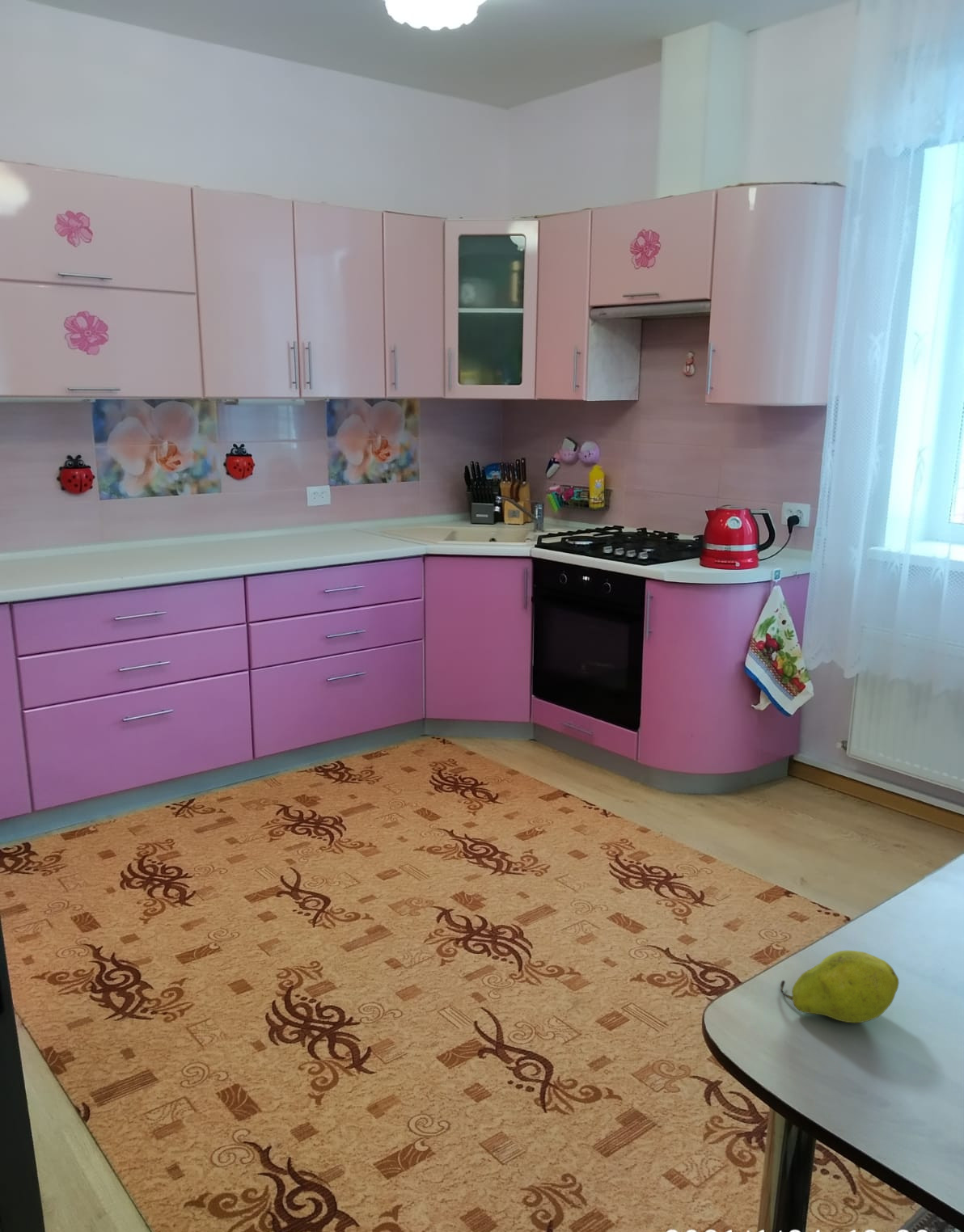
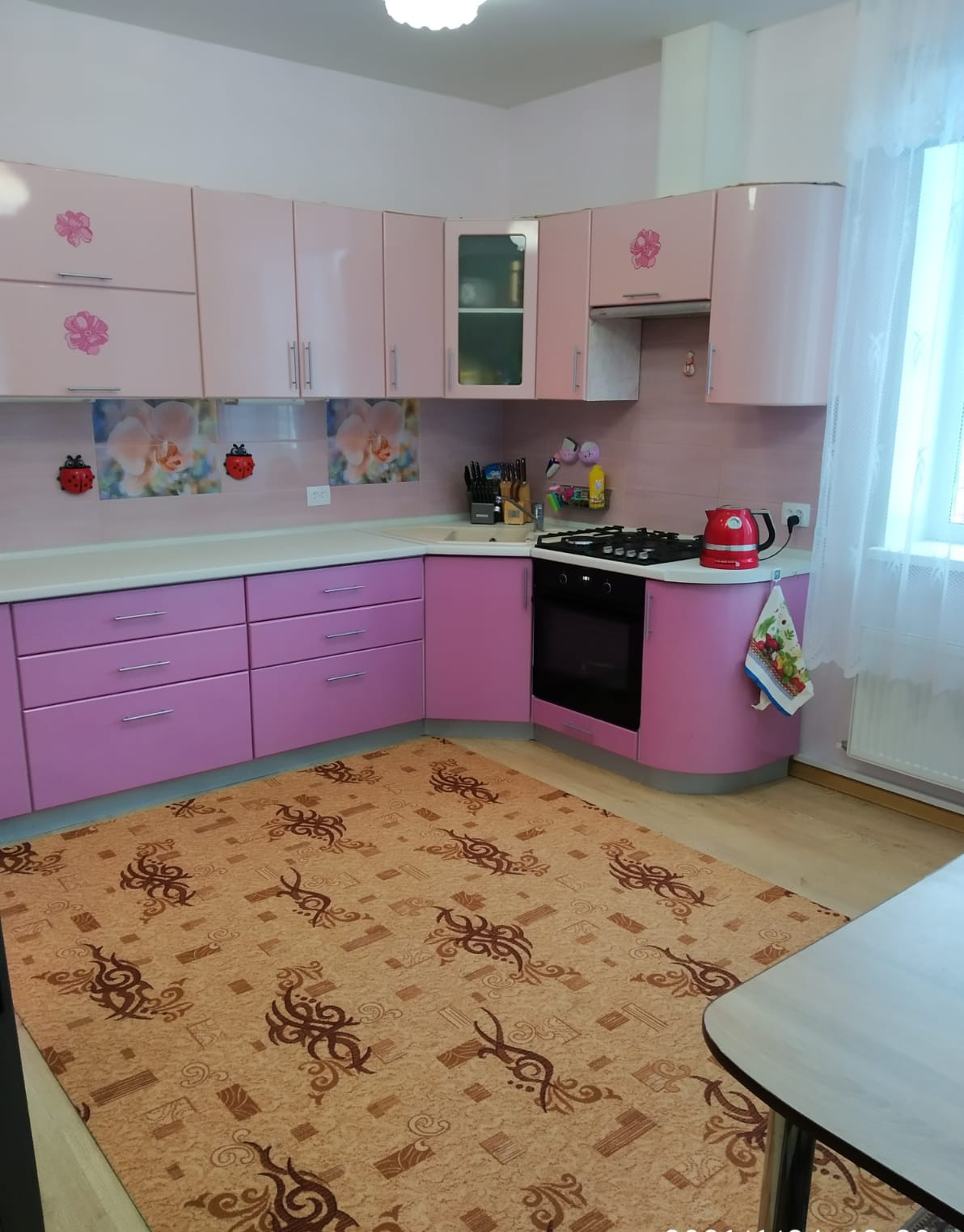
- fruit [780,950,899,1023]
